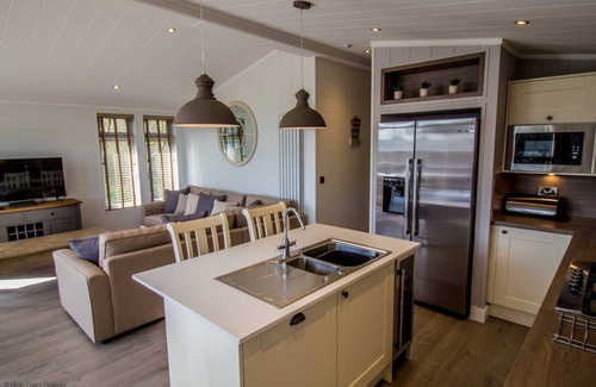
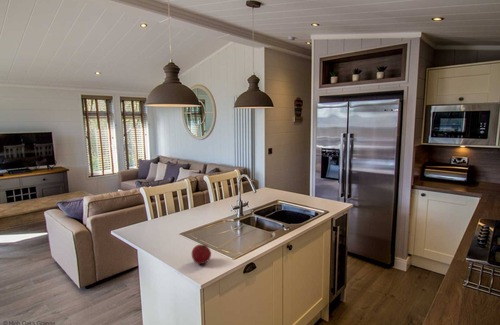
+ fruit [191,244,212,265]
